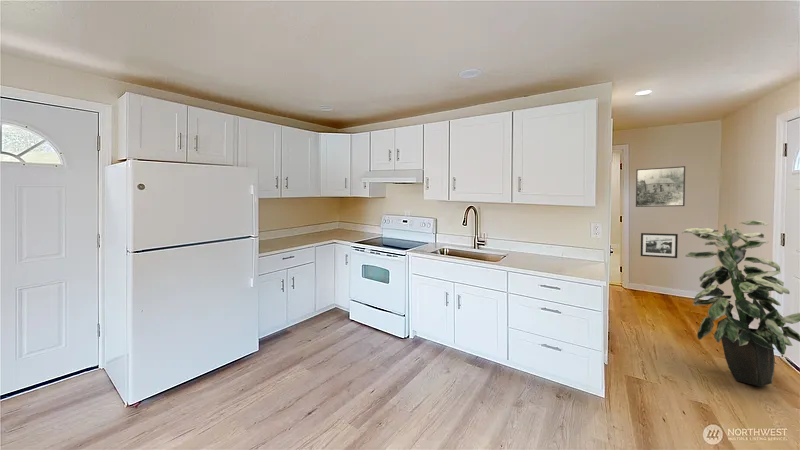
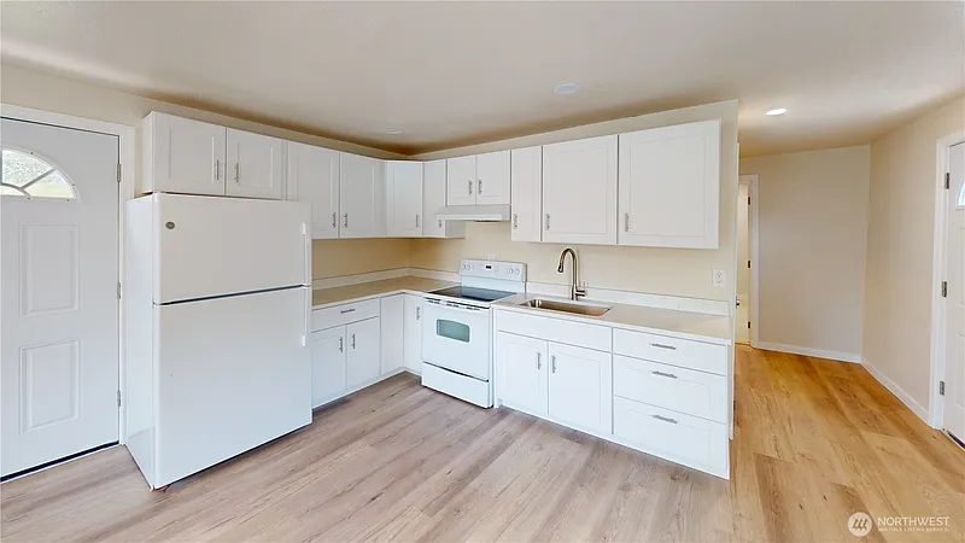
- picture frame [640,232,679,259]
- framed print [635,165,686,208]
- indoor plant [681,220,800,387]
